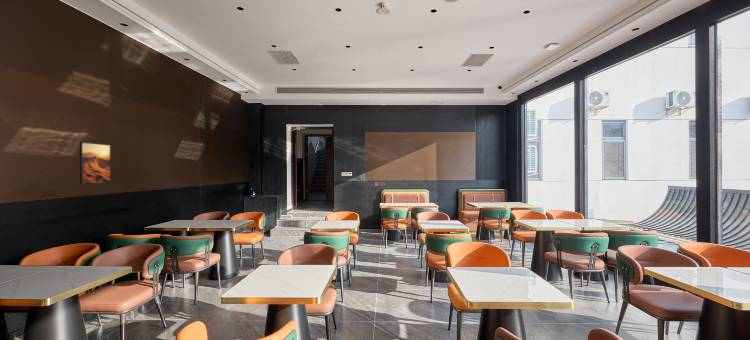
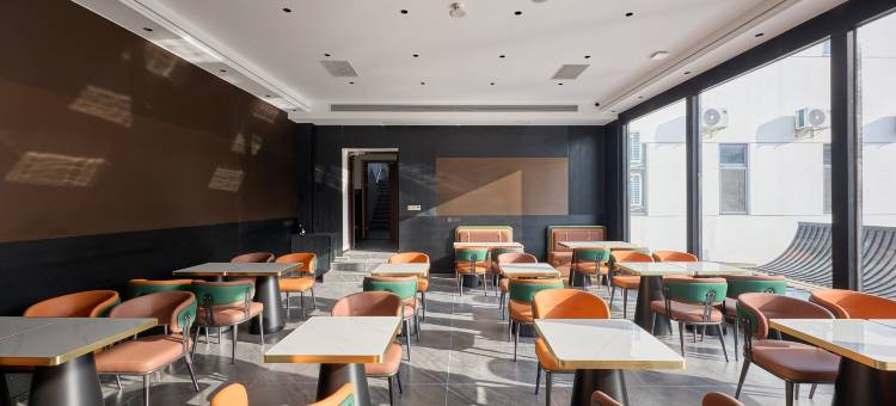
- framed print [79,140,112,185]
